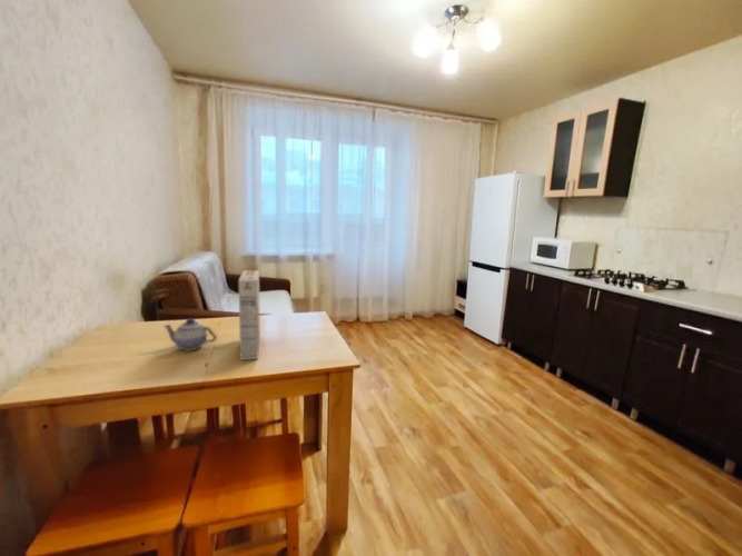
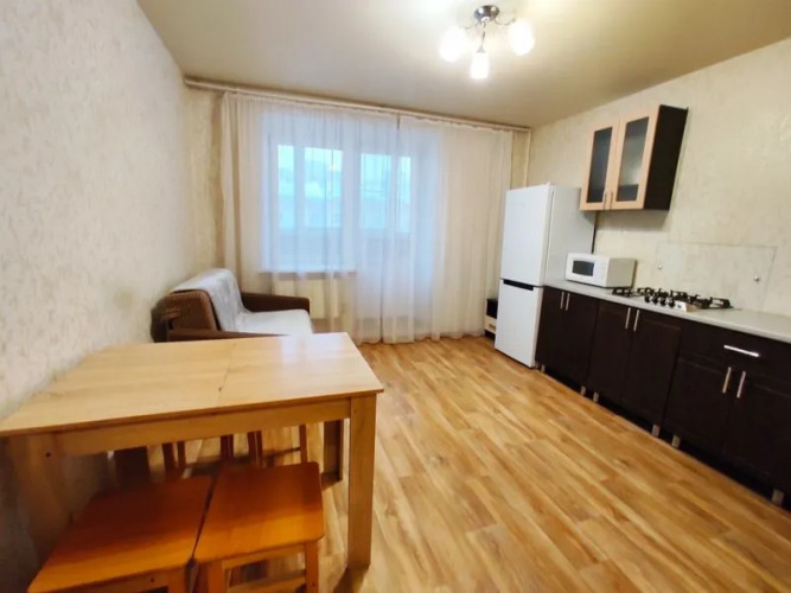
- cereal box [237,269,261,361]
- teapot [162,317,218,351]
